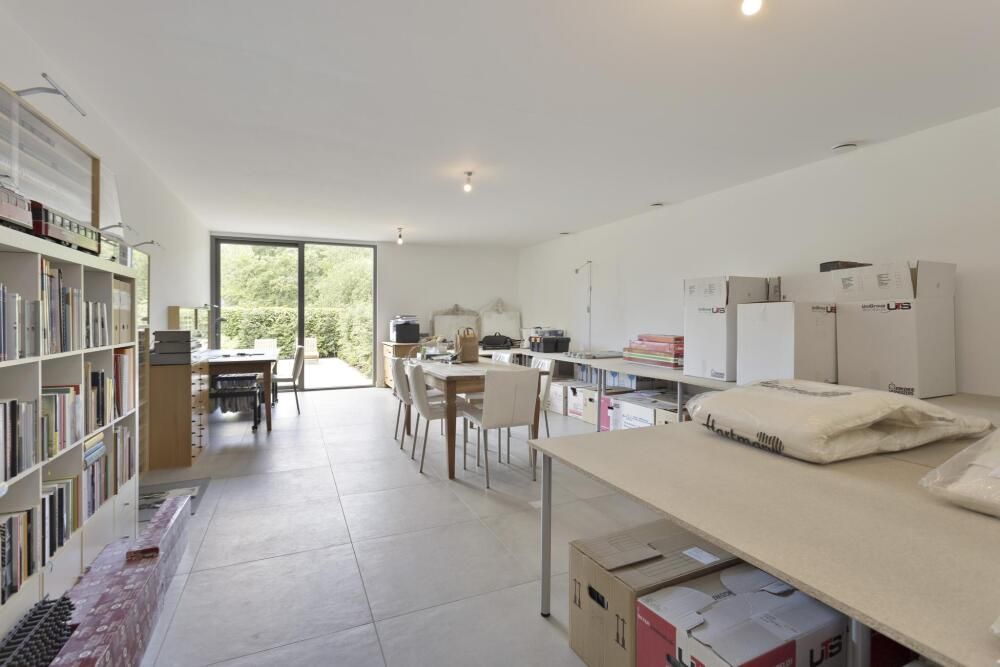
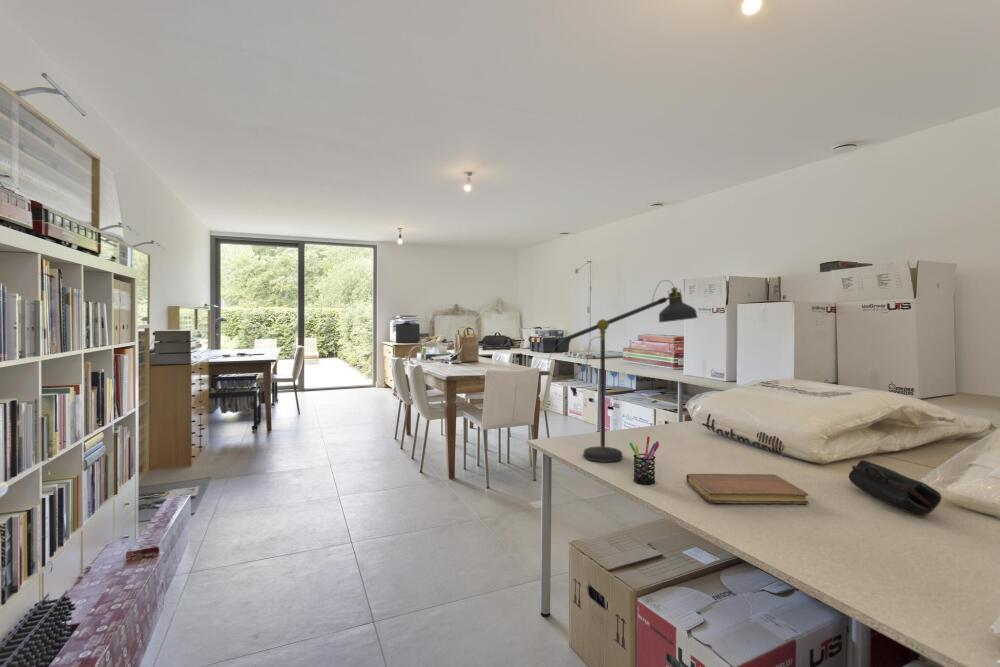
+ desk lamp [547,279,698,463]
+ notebook [685,473,810,505]
+ pencil case [848,459,942,517]
+ pen holder [628,435,660,485]
